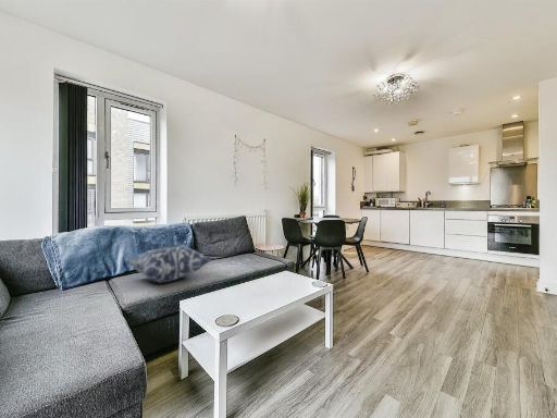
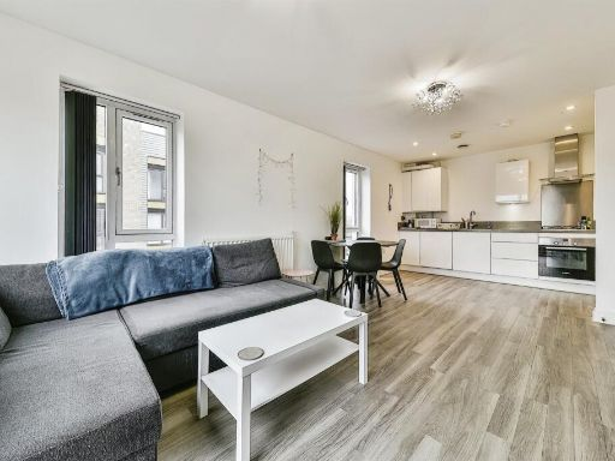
- cushion [125,244,211,283]
